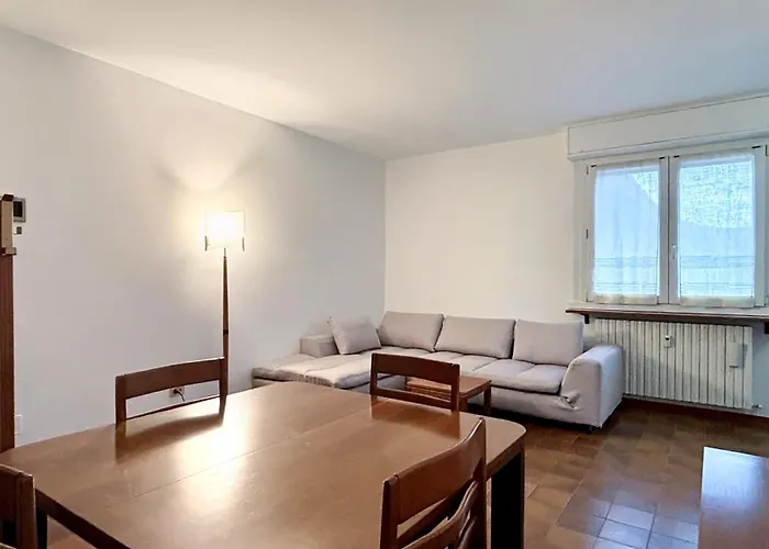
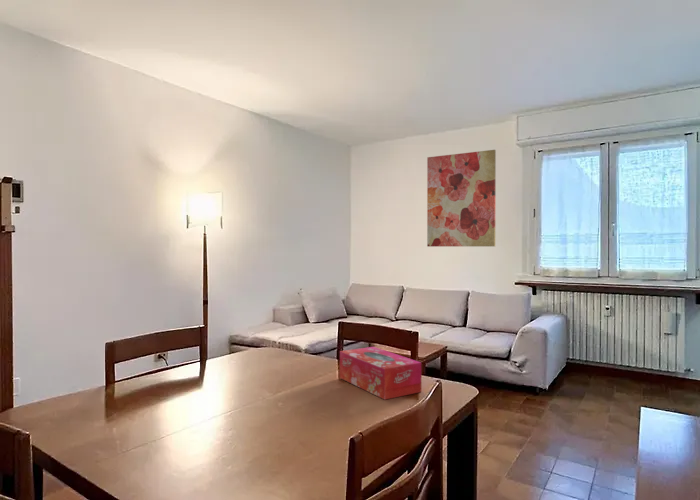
+ wall art [426,149,497,248]
+ tissue box [339,346,422,401]
